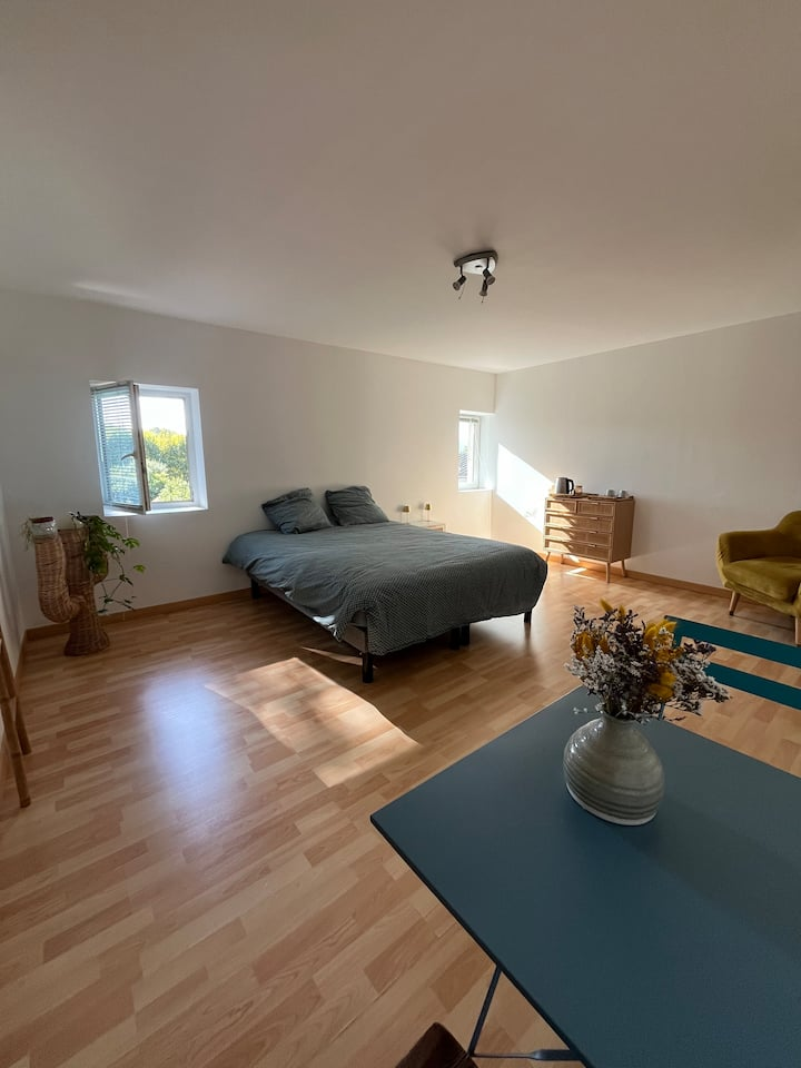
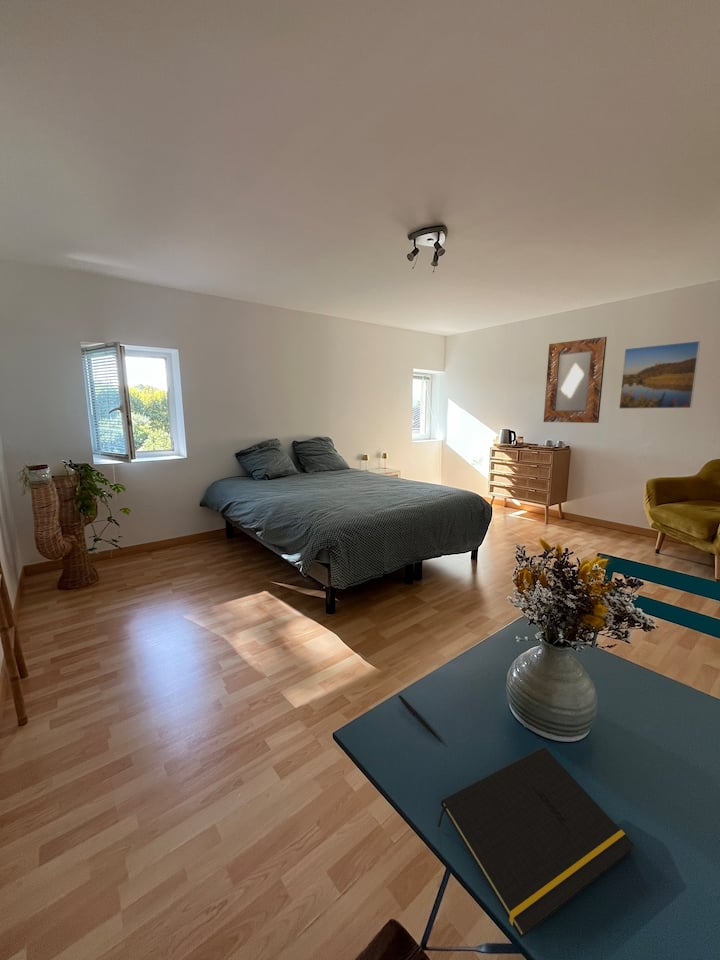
+ home mirror [543,336,608,424]
+ notepad [437,746,635,939]
+ pen [397,694,442,742]
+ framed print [618,340,701,410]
